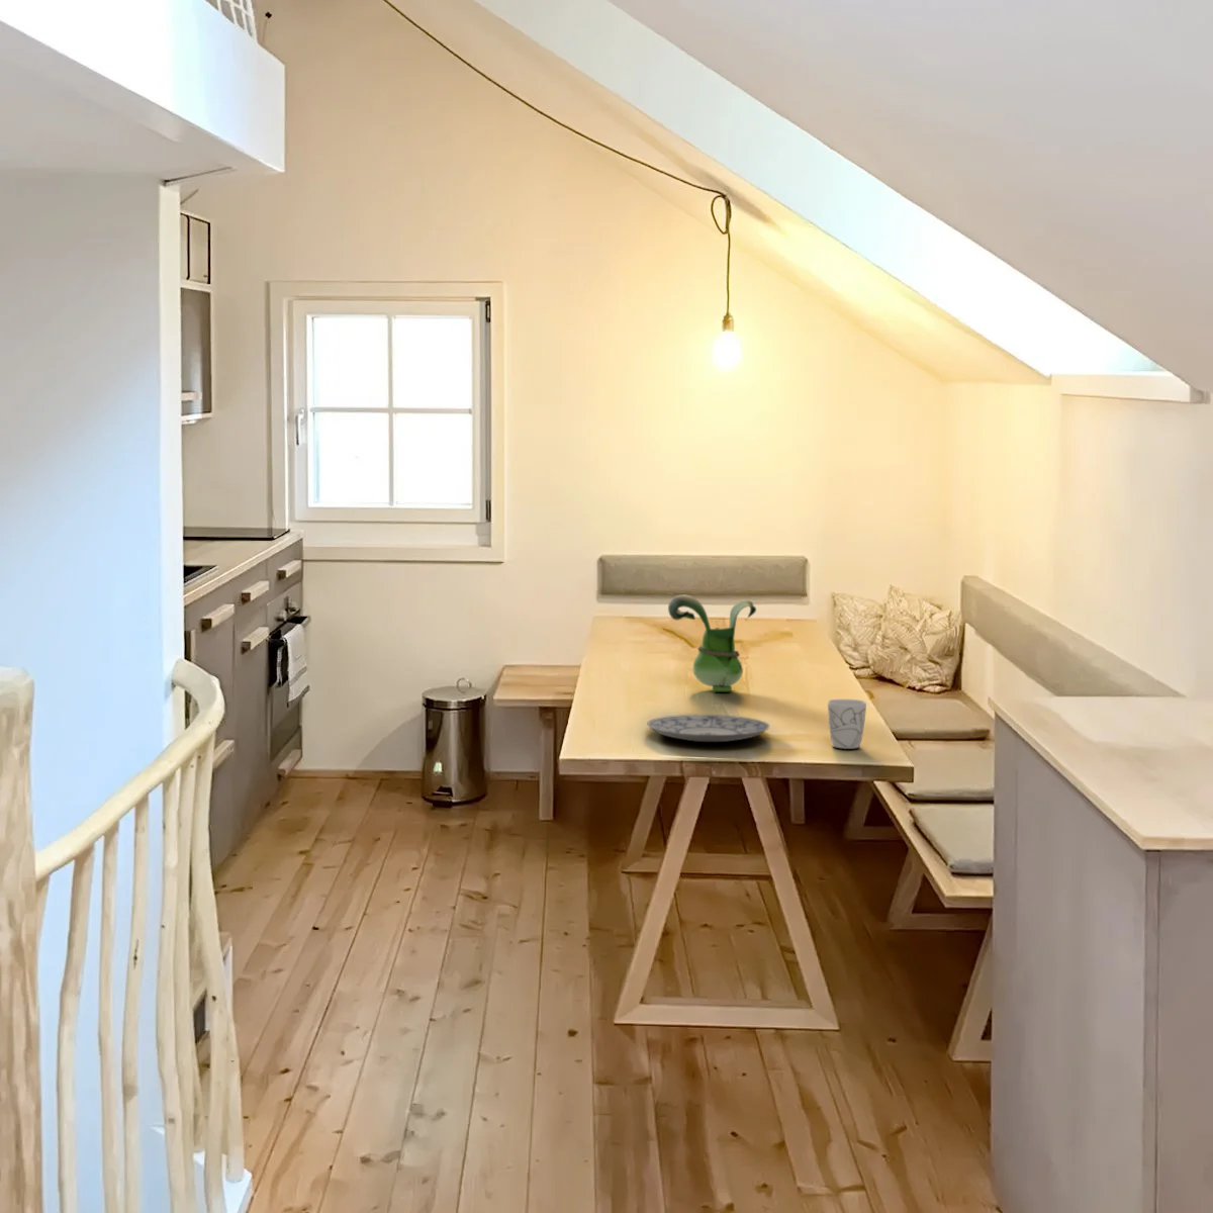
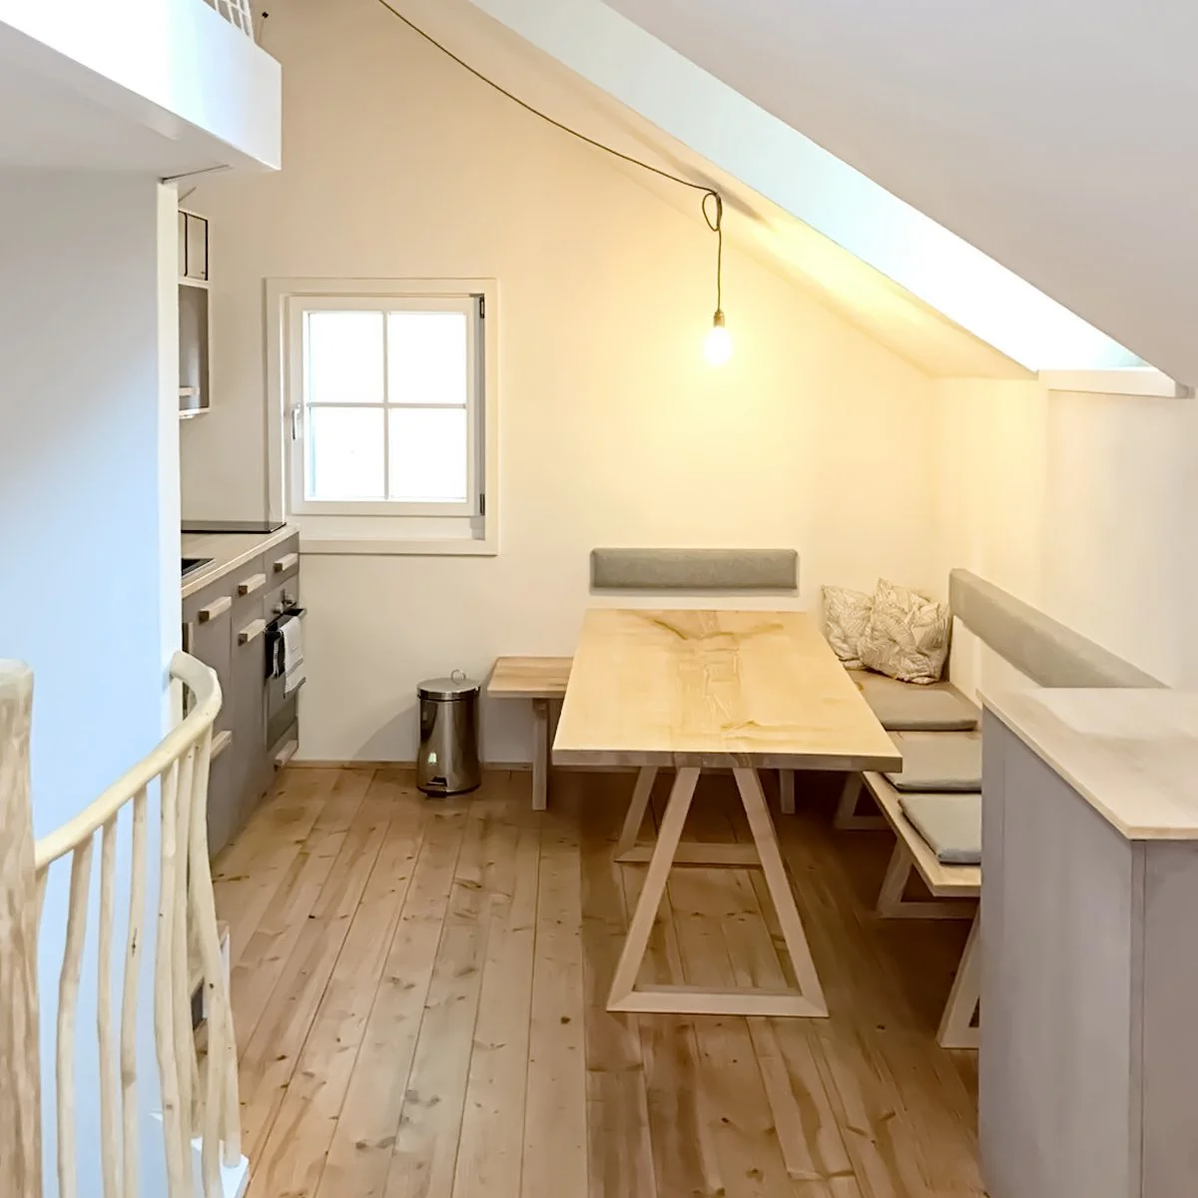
- toy figurine [668,593,758,692]
- mug [826,699,868,750]
- plate [645,713,771,743]
